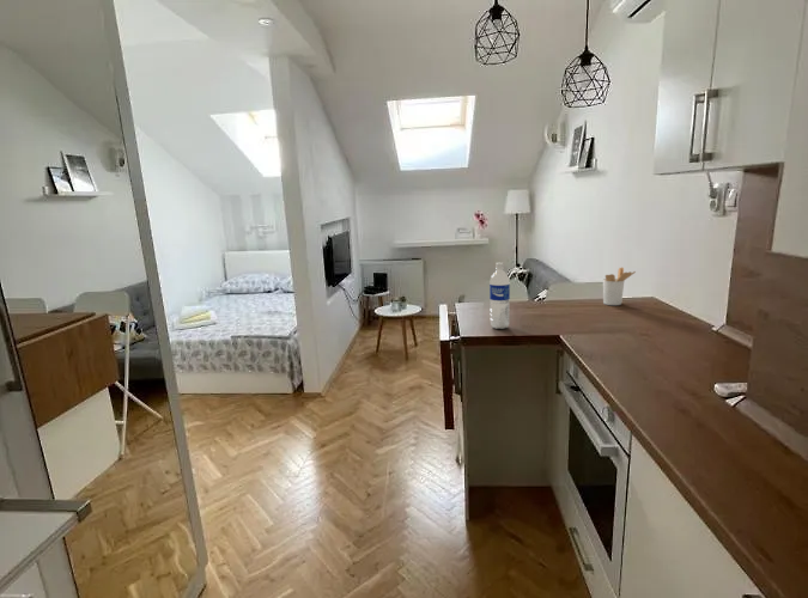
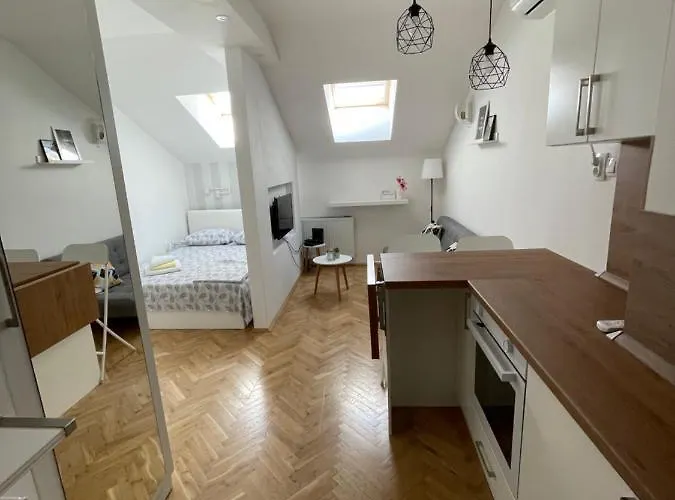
- utensil holder [602,267,637,306]
- water bottle [488,262,511,330]
